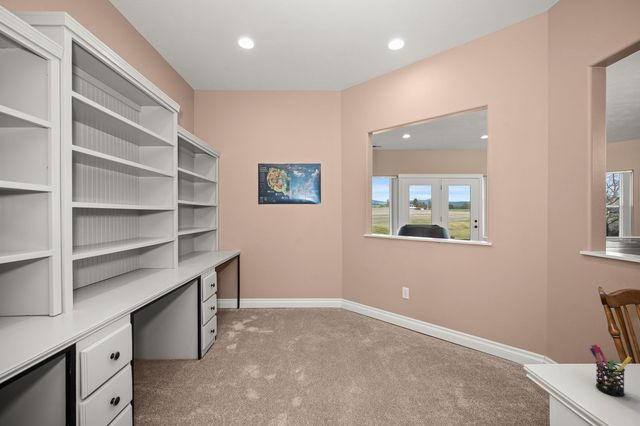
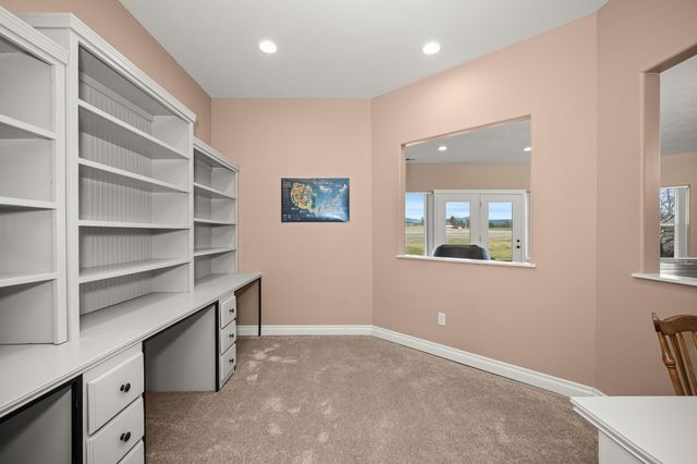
- pen holder [589,344,633,397]
